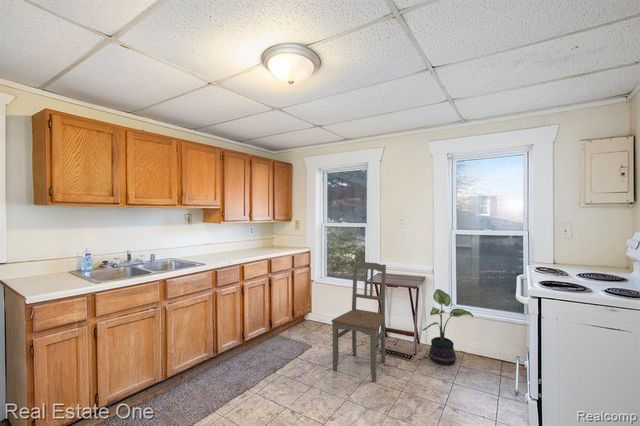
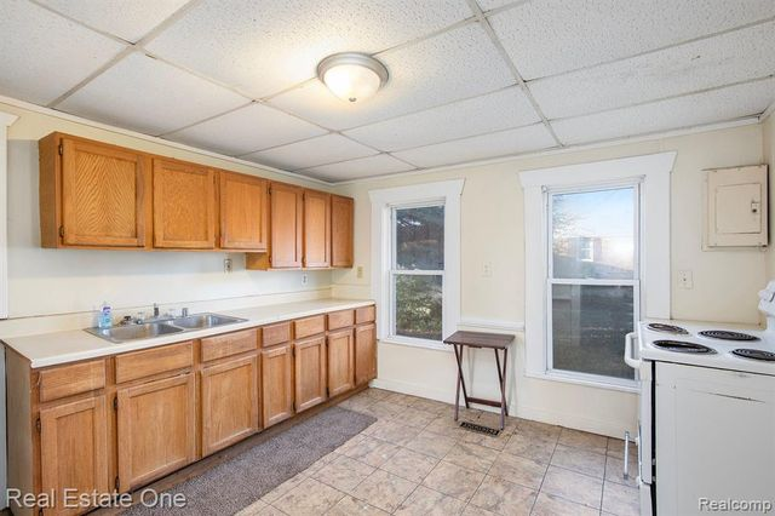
- dining chair [330,261,387,383]
- potted plant [421,288,474,365]
